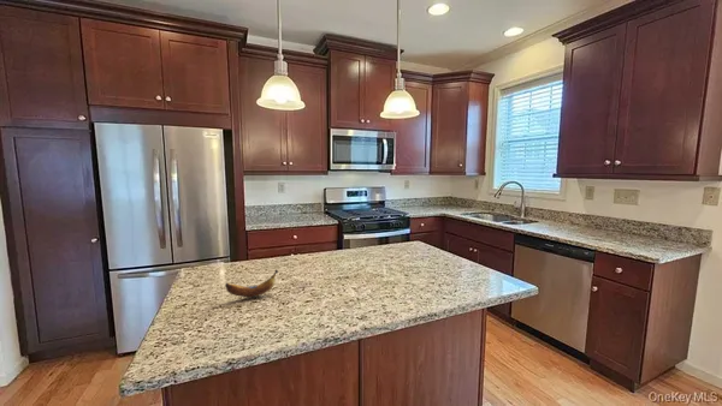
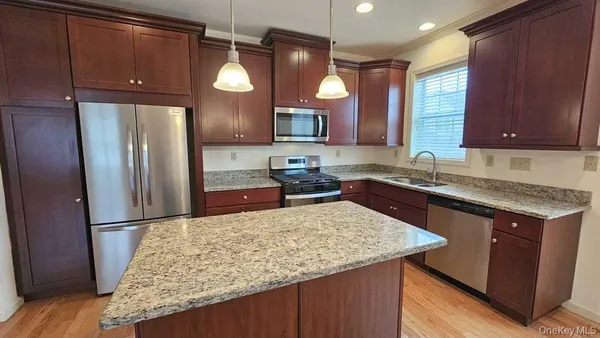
- banana [224,268,279,298]
